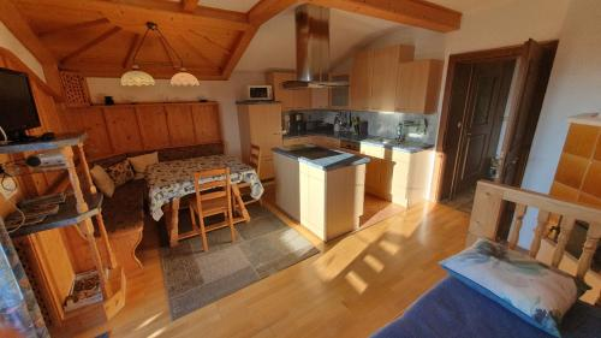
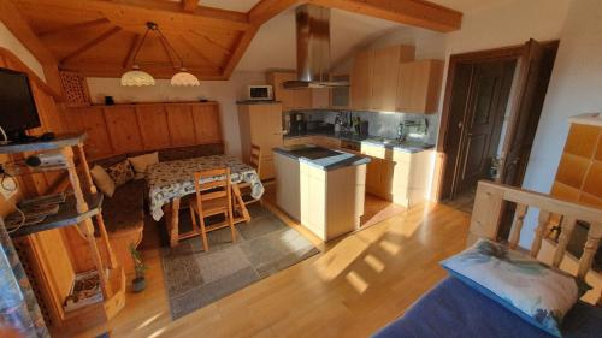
+ potted plant [125,238,152,292]
